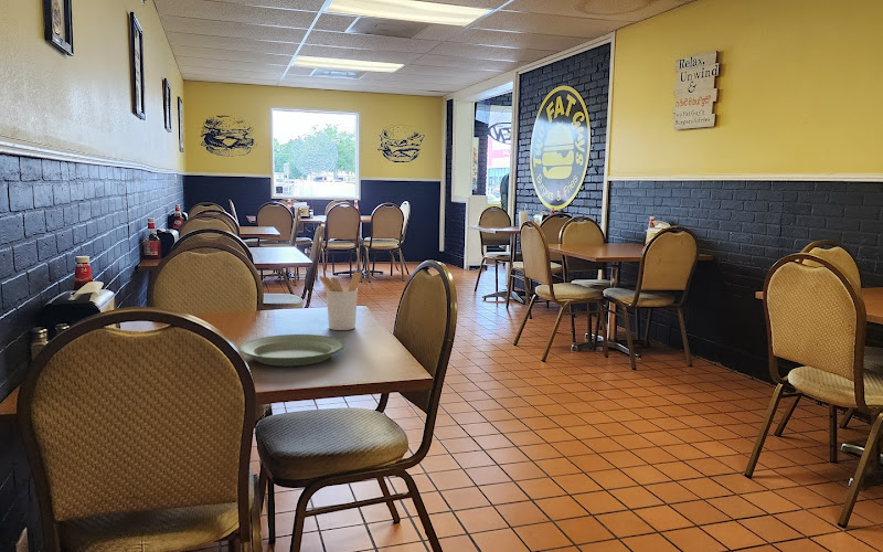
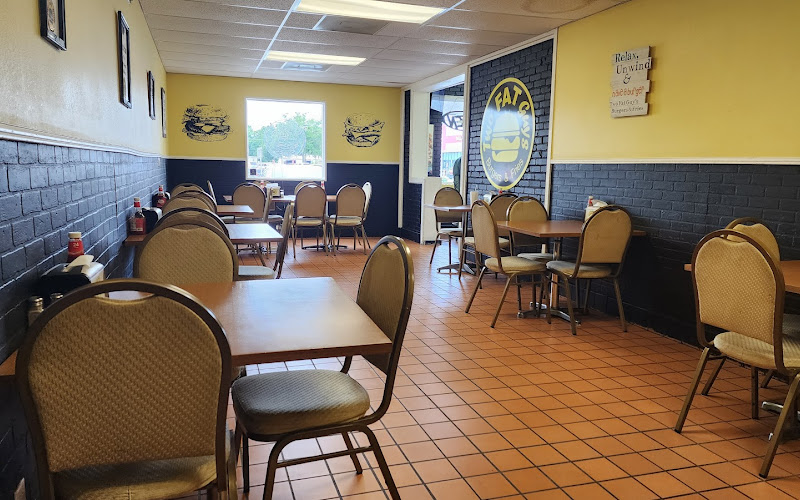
- utensil holder [318,270,362,331]
- plate [238,333,345,367]
